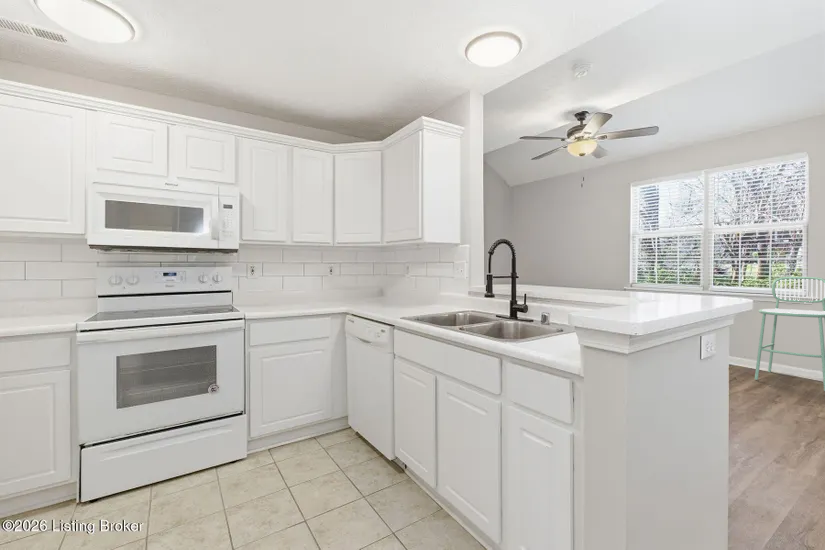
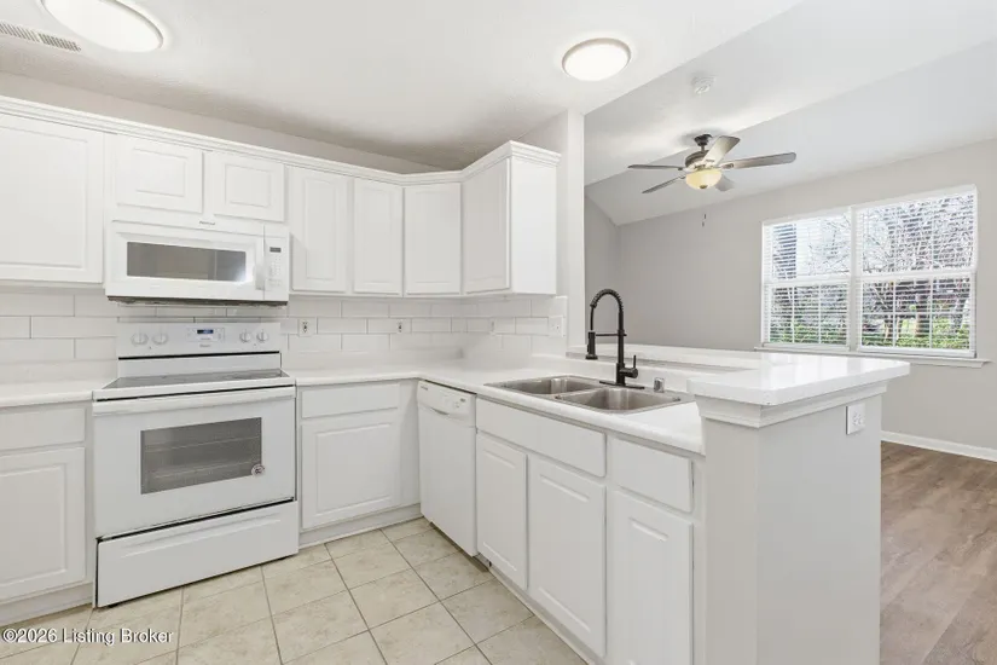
- bar stool [754,276,825,392]
